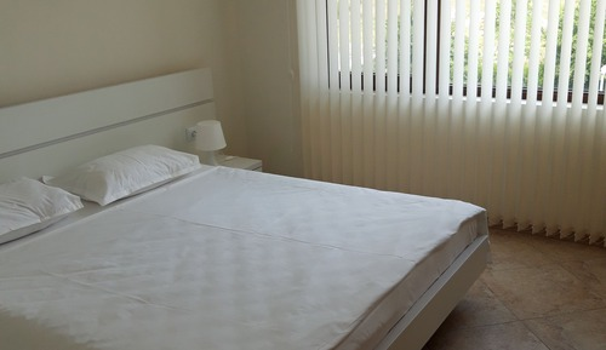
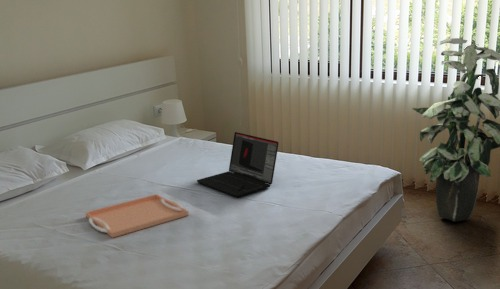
+ serving tray [84,193,190,239]
+ laptop [196,131,280,198]
+ indoor plant [411,37,500,222]
